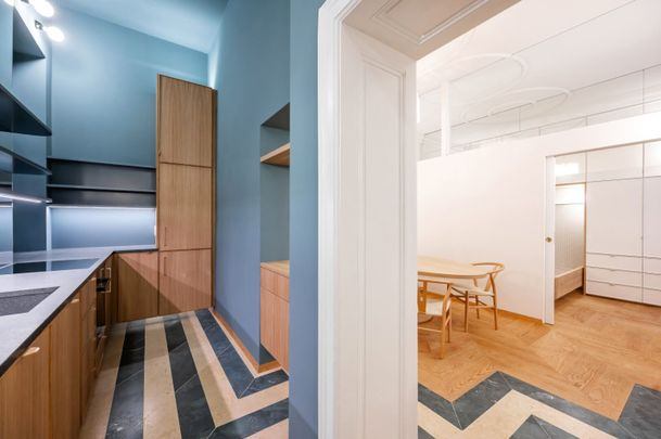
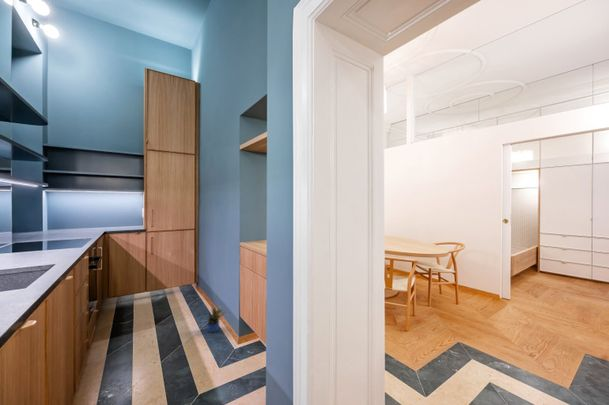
+ potted plant [204,305,225,334]
